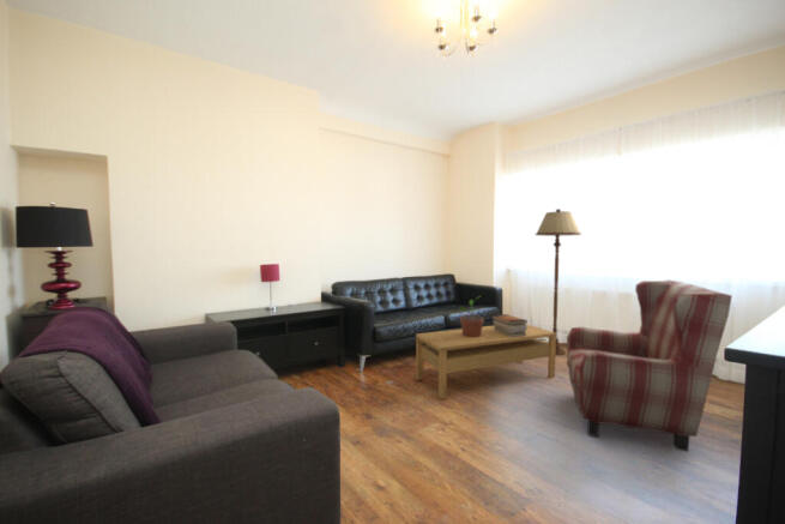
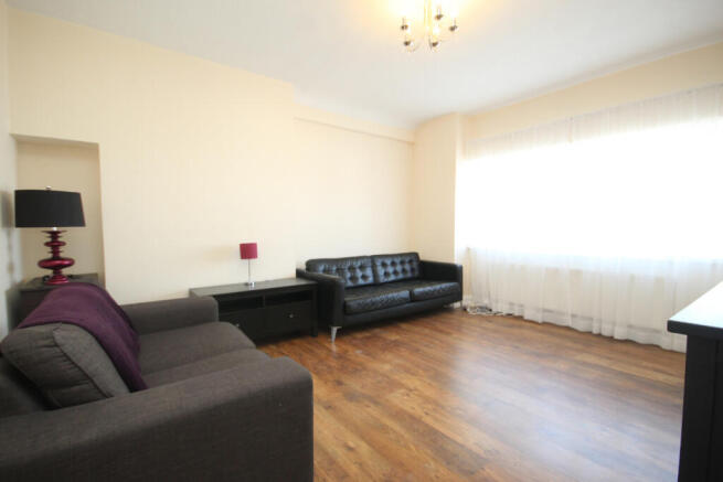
- armchair [566,279,733,452]
- coffee table [415,324,557,400]
- potted plant [458,295,485,337]
- book stack [490,313,529,337]
- floor lamp [535,207,582,356]
